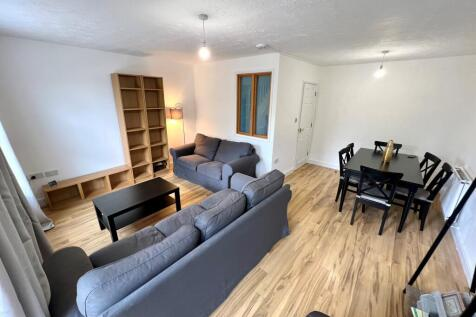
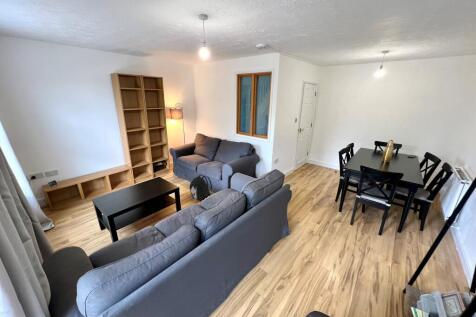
+ backpack [189,174,213,202]
